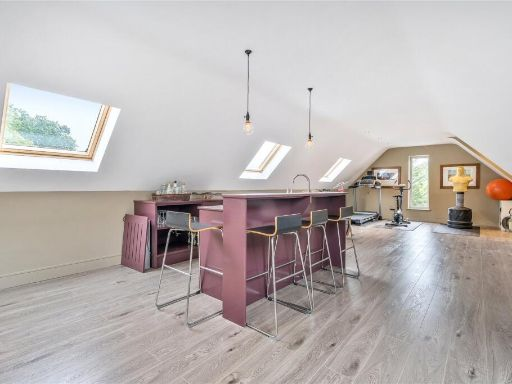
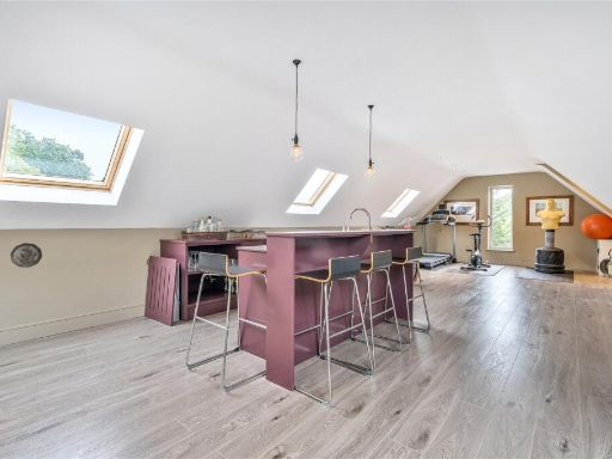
+ decorative plate [10,241,43,269]
